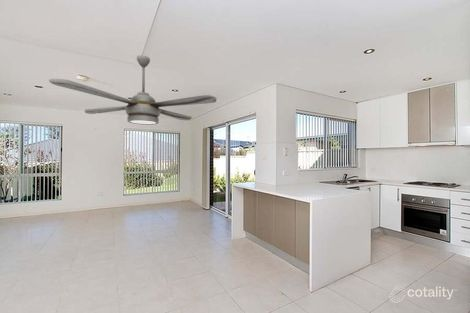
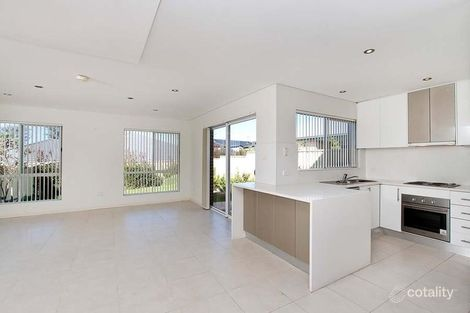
- ceiling fan [48,54,218,126]
